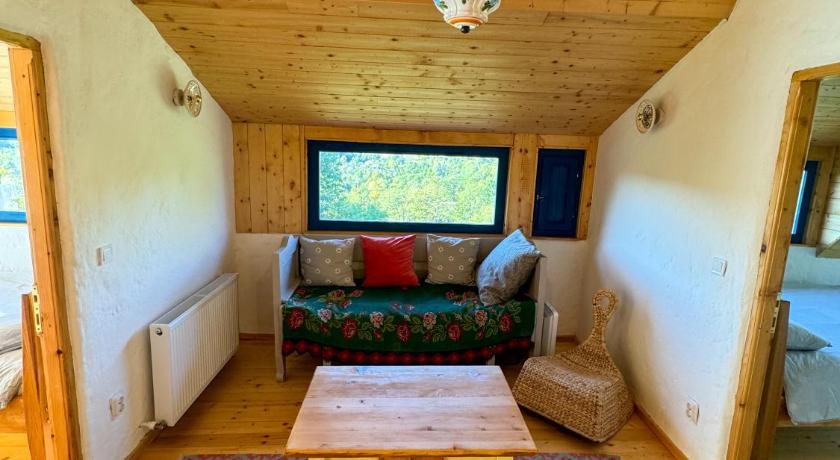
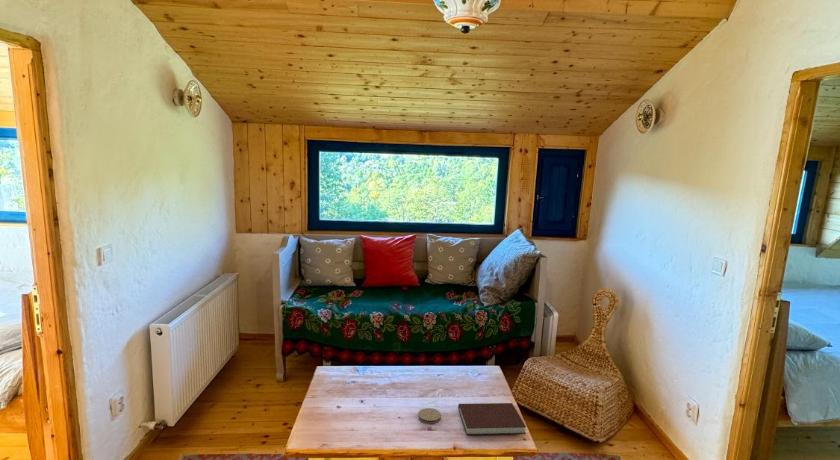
+ notebook [457,402,527,436]
+ coaster [417,407,442,425]
